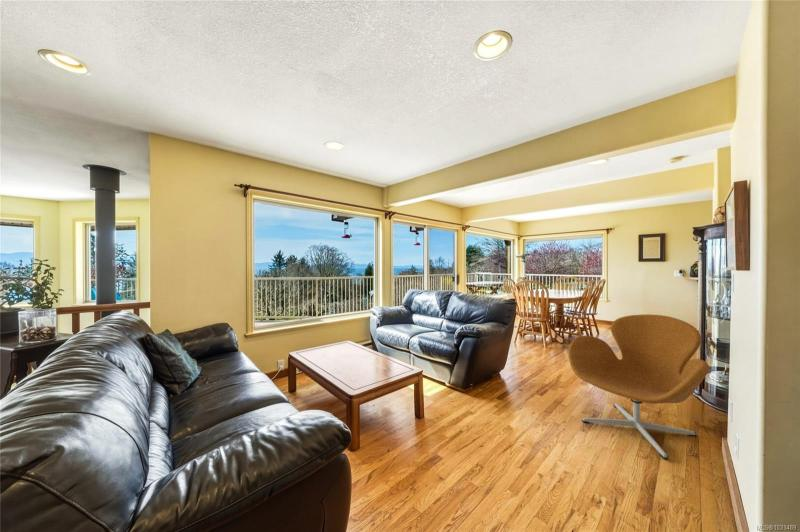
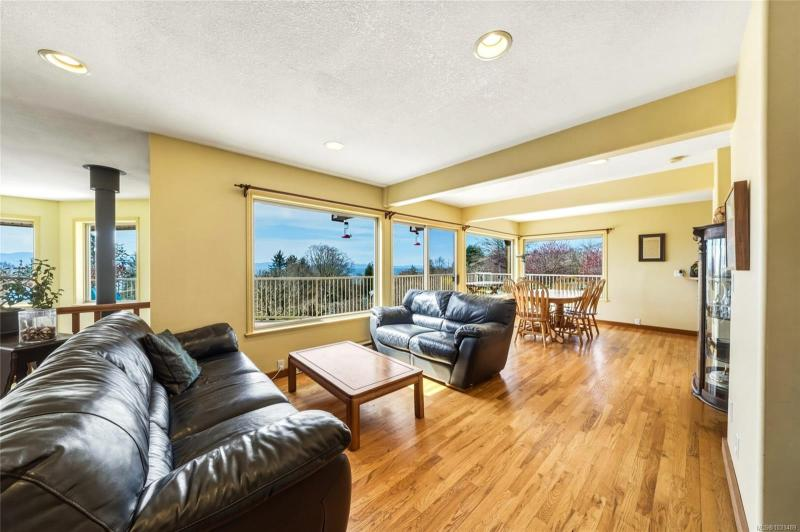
- armchair [567,313,711,461]
